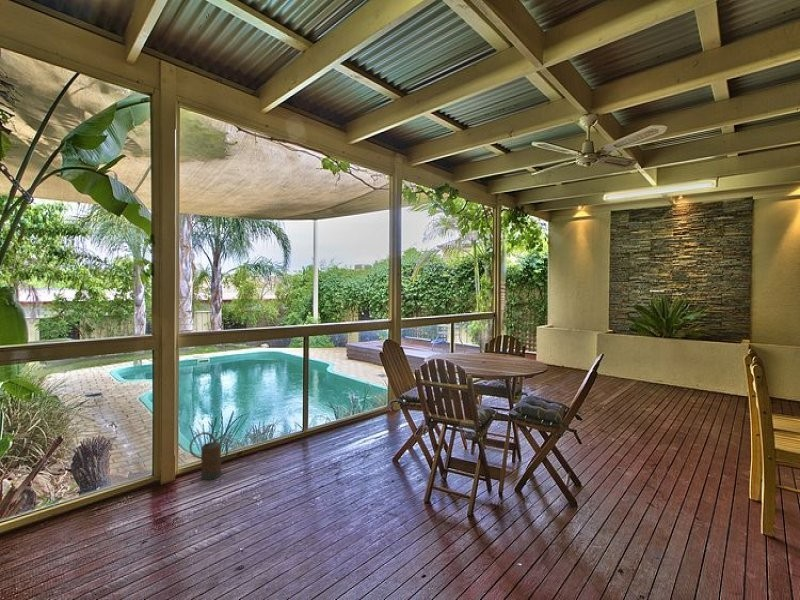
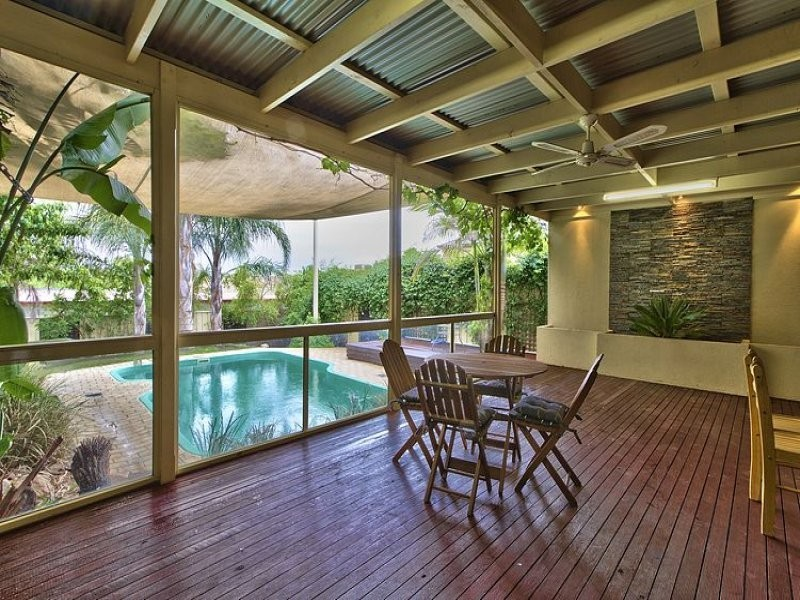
- watering can [188,431,233,481]
